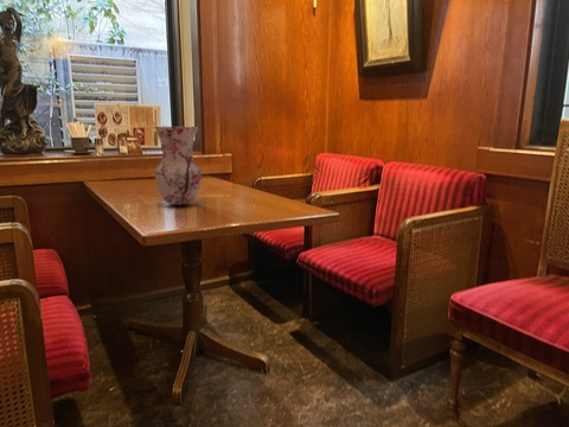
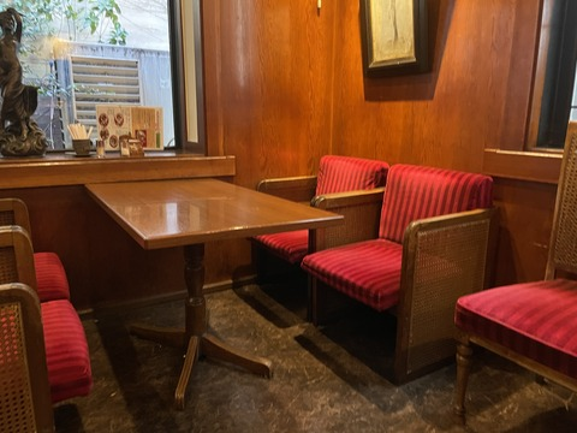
- vase [154,126,203,206]
